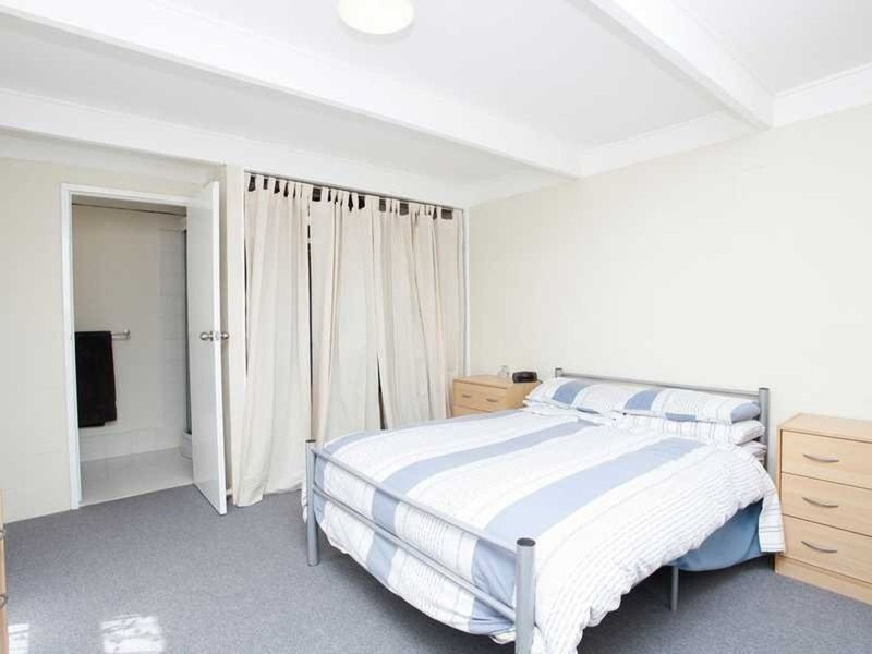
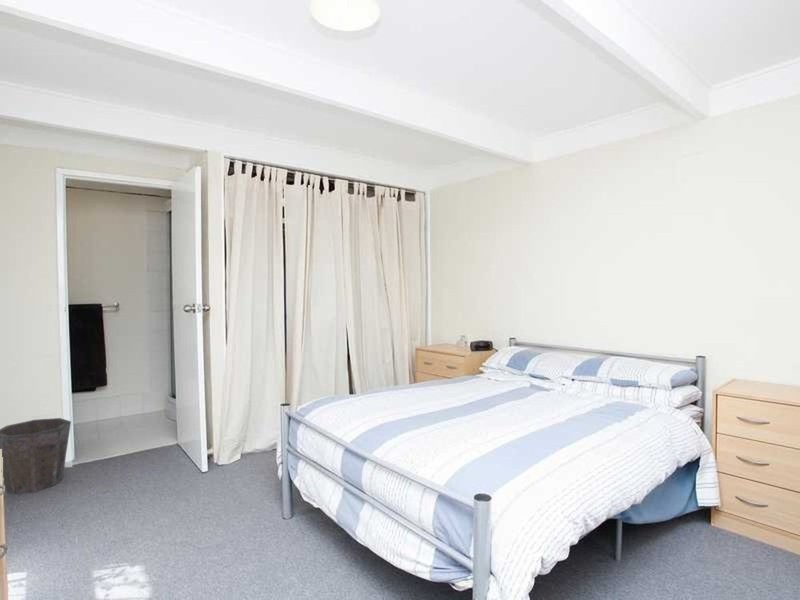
+ waste bin [0,417,72,495]
